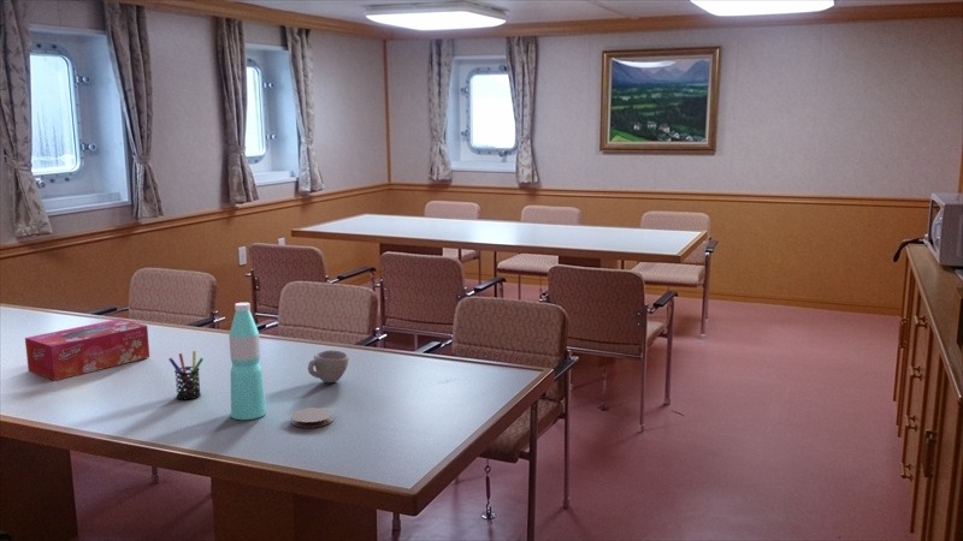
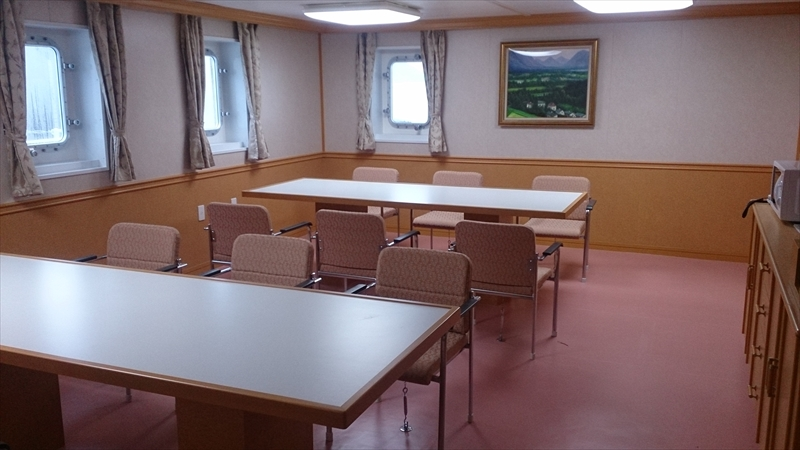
- cup [307,349,350,384]
- coaster [290,406,335,429]
- pen holder [167,350,205,400]
- water bottle [228,302,267,421]
- tissue box [24,317,150,382]
